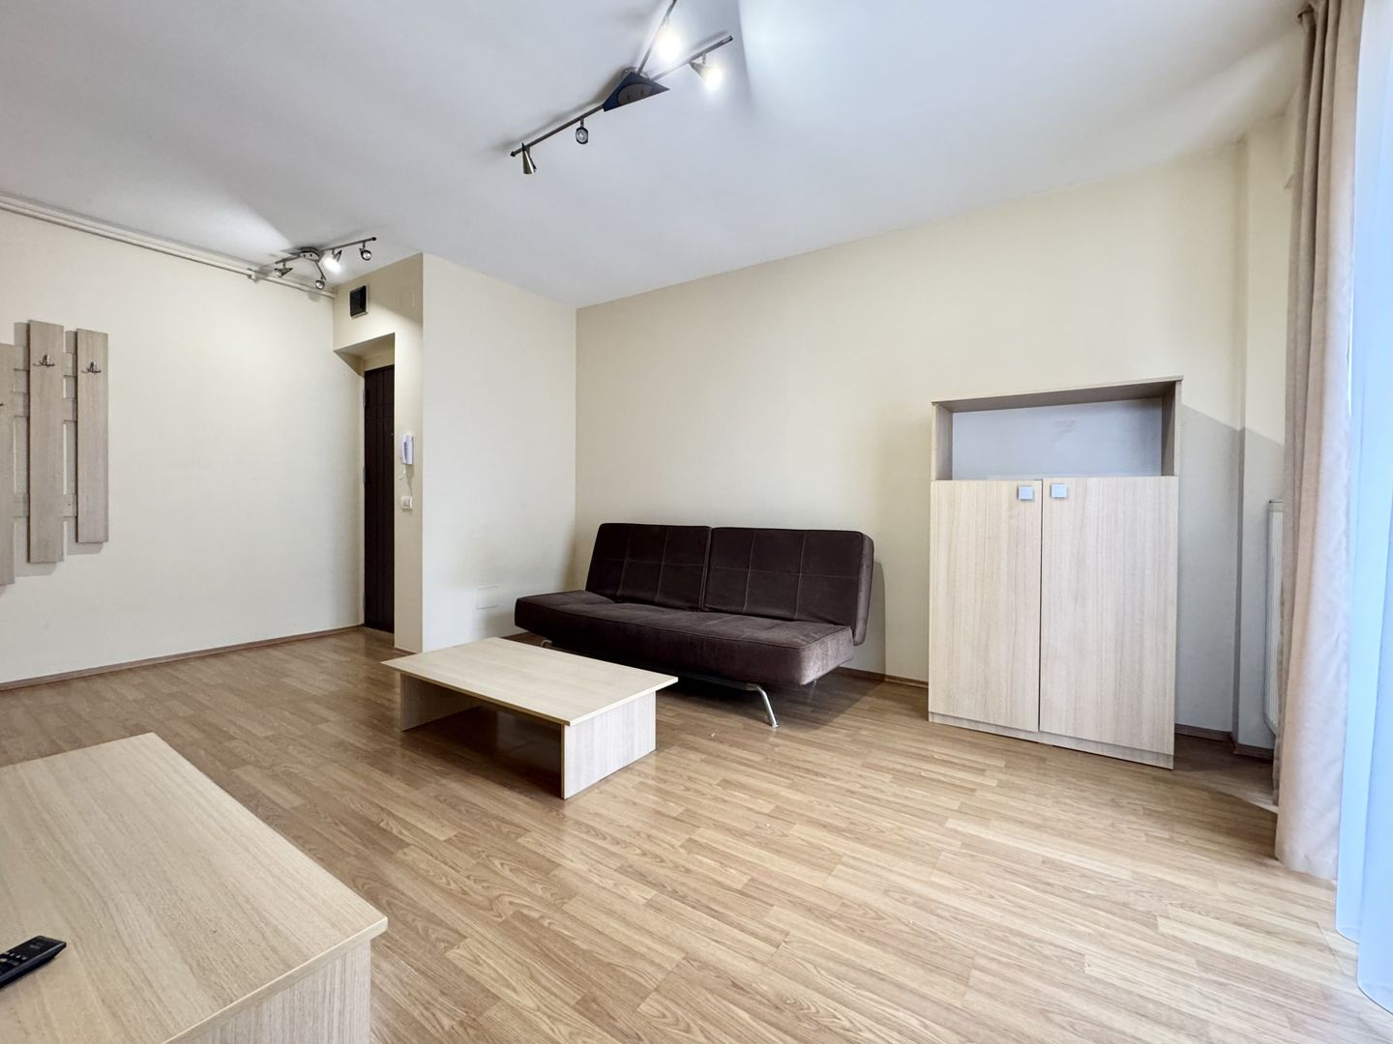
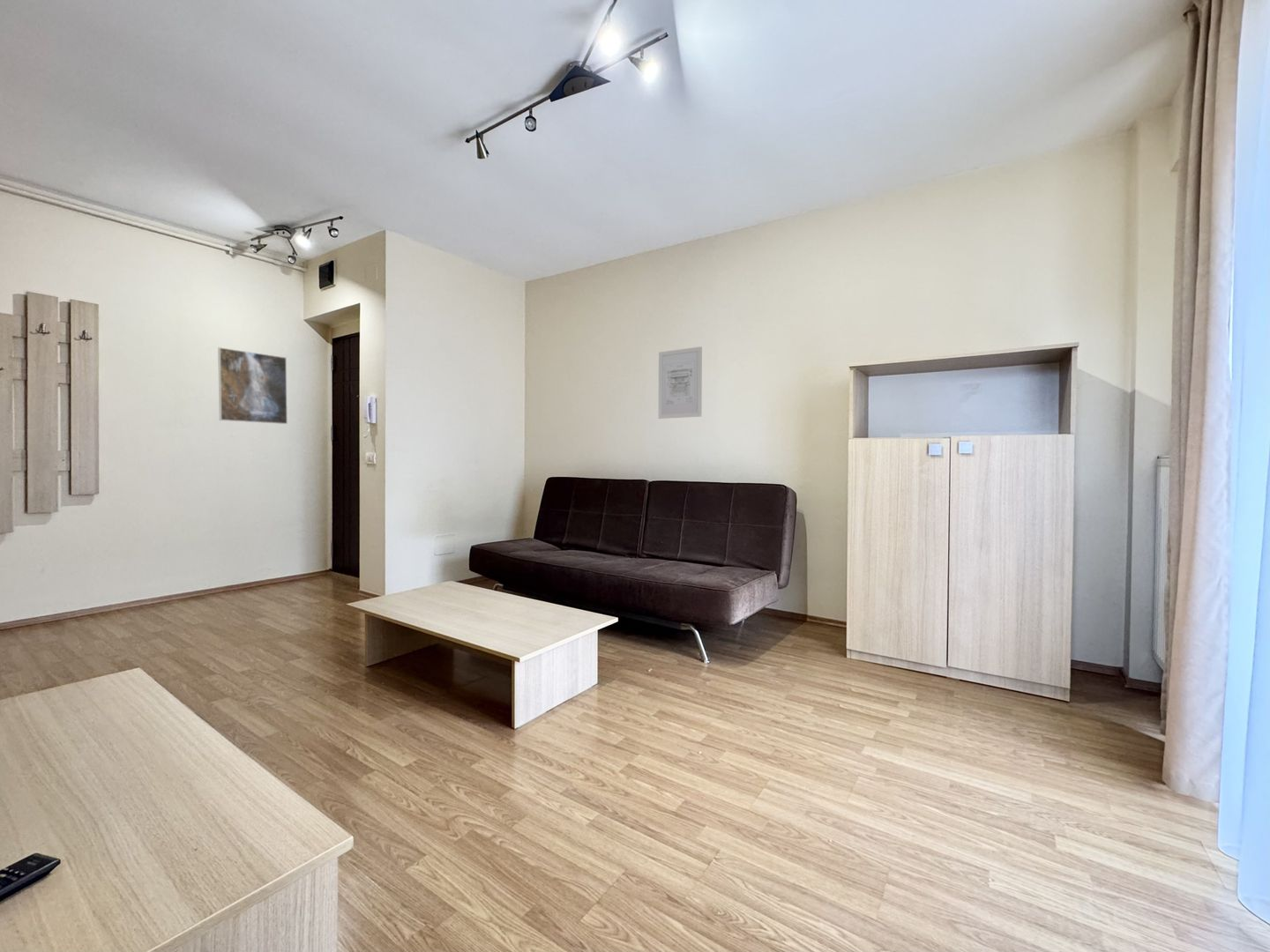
+ wall art [658,346,703,420]
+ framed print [217,346,288,425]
